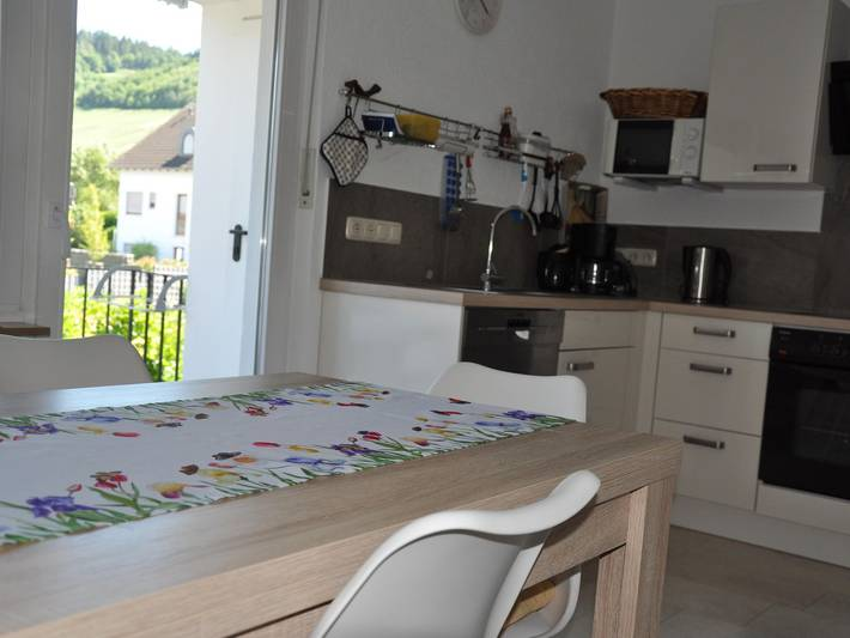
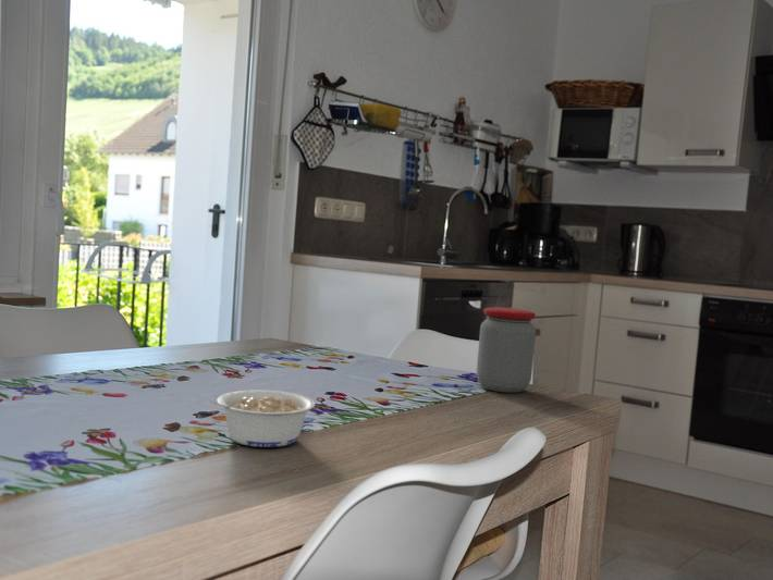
+ legume [208,390,316,448]
+ jar [476,306,537,394]
